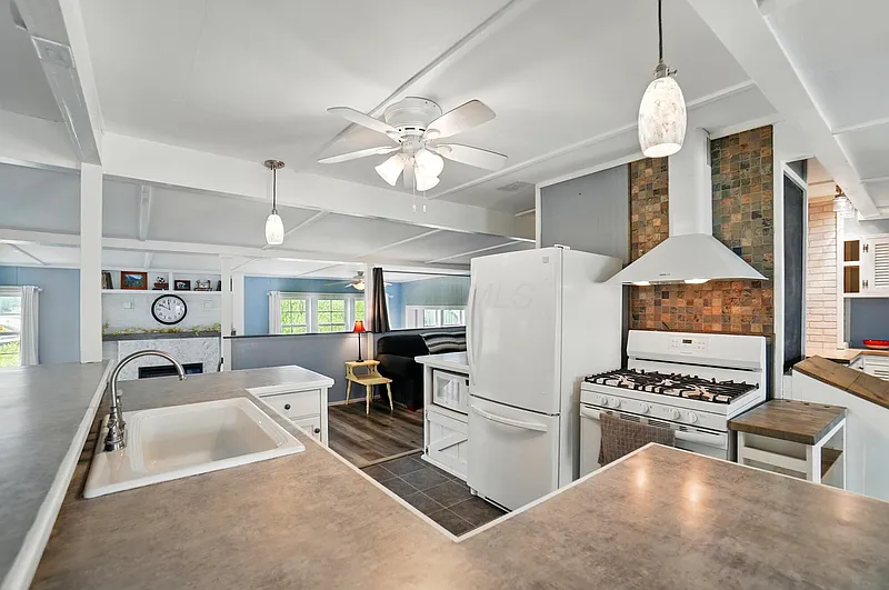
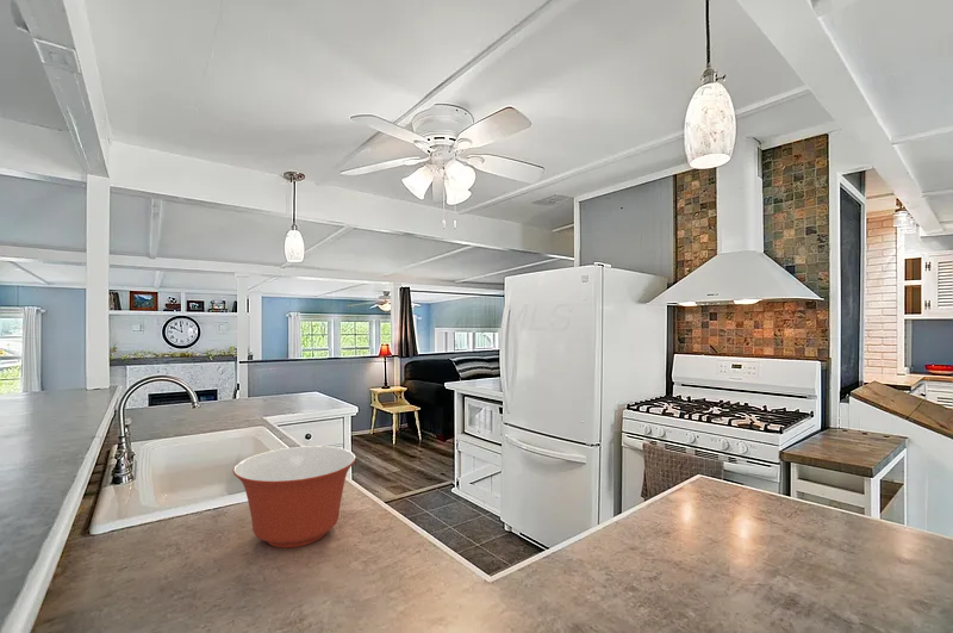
+ mixing bowl [232,445,357,550]
